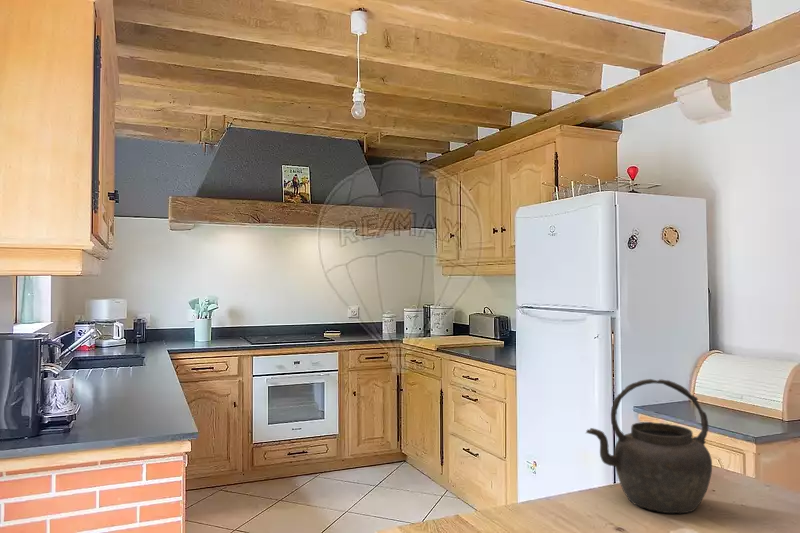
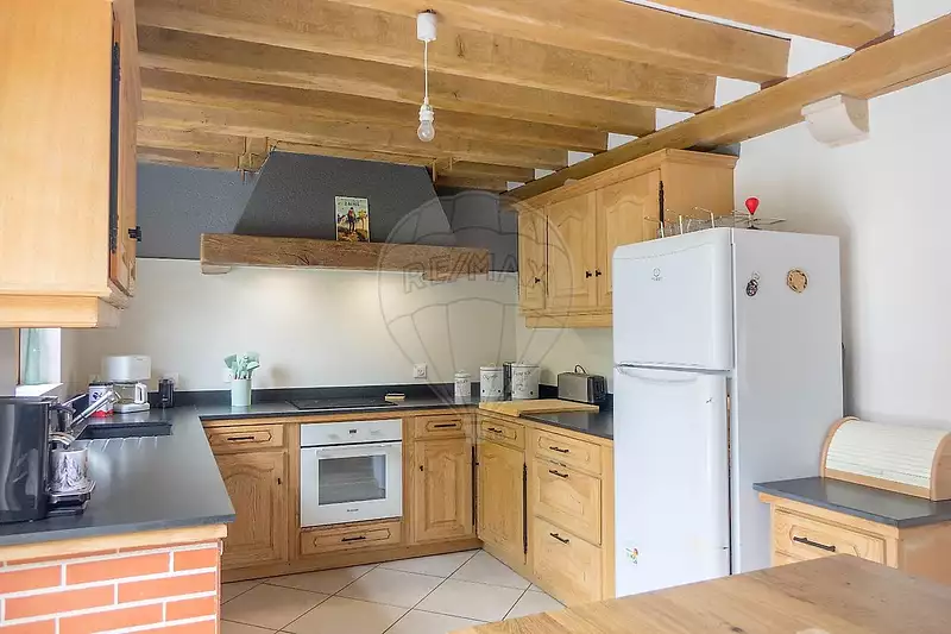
- kettle [585,378,713,514]
